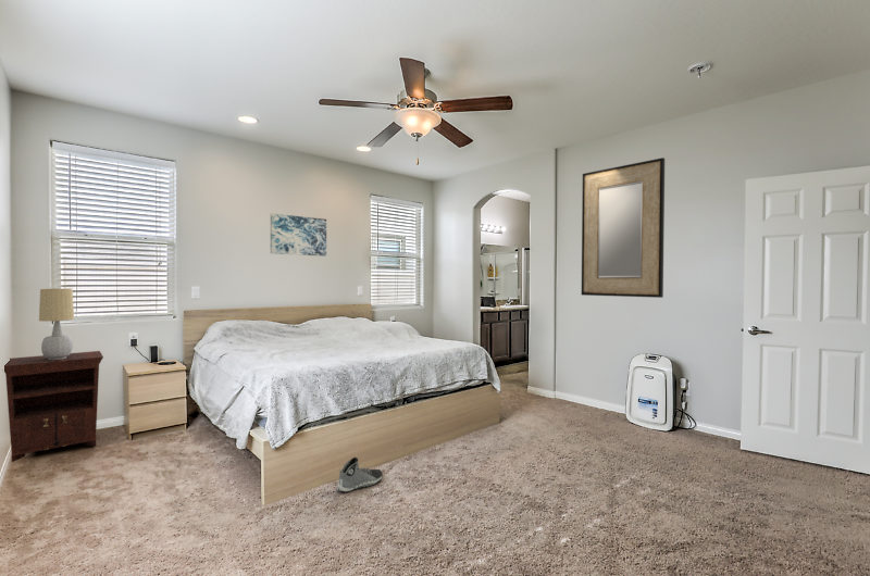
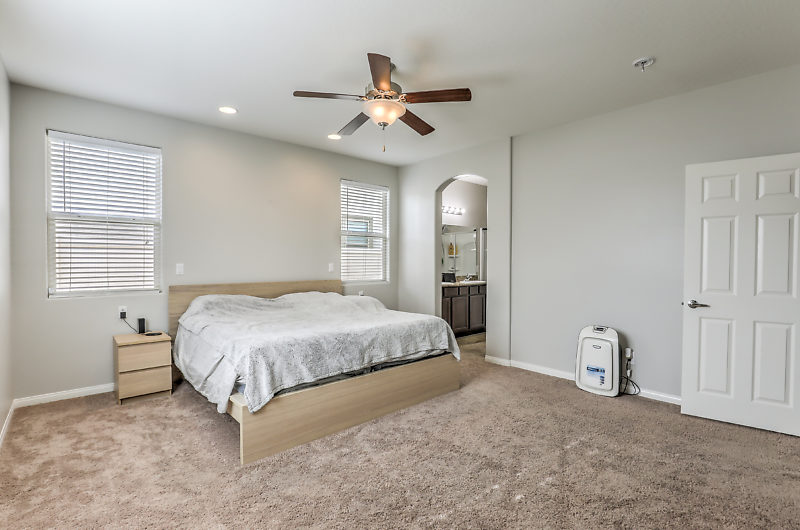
- wall art [270,212,327,258]
- sneaker [336,456,384,493]
- home mirror [581,156,666,299]
- nightstand [3,350,104,463]
- table lamp [38,288,75,360]
